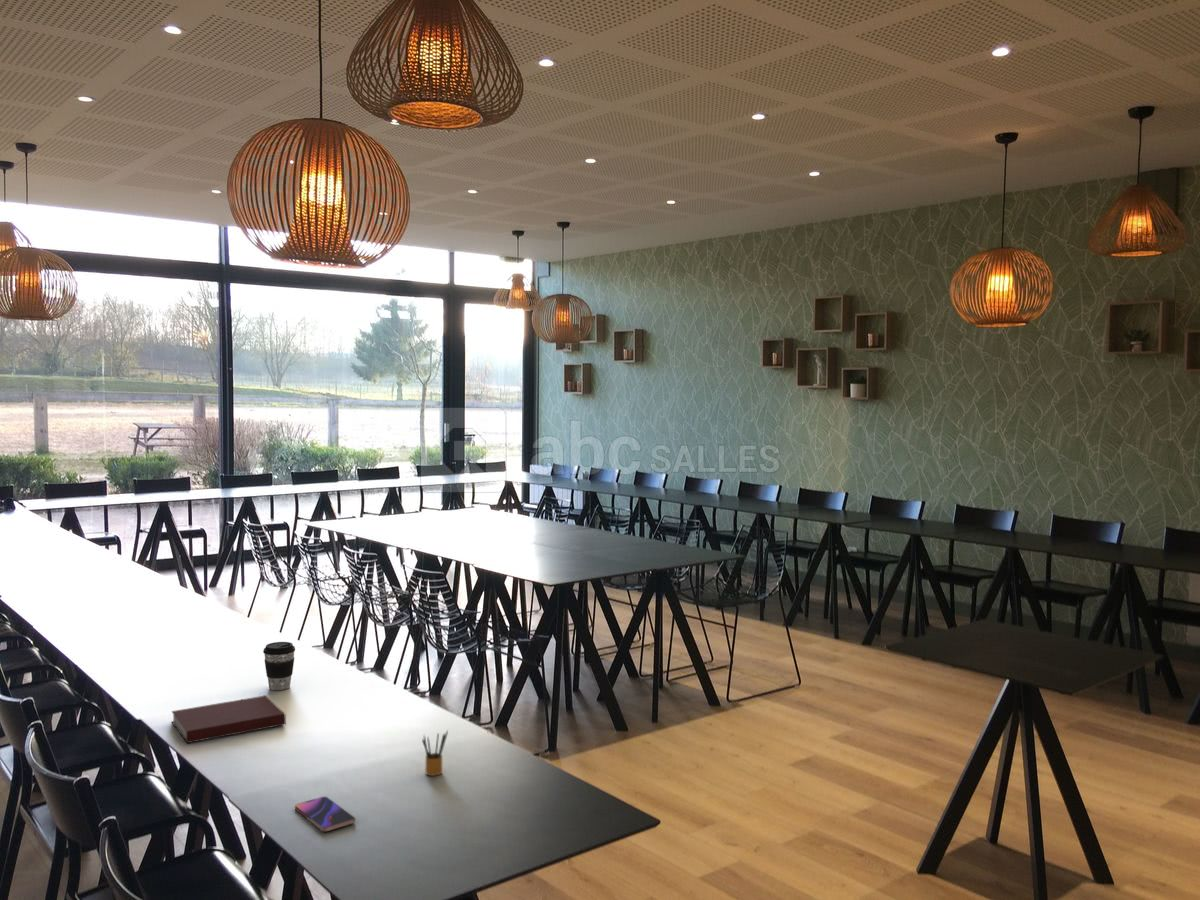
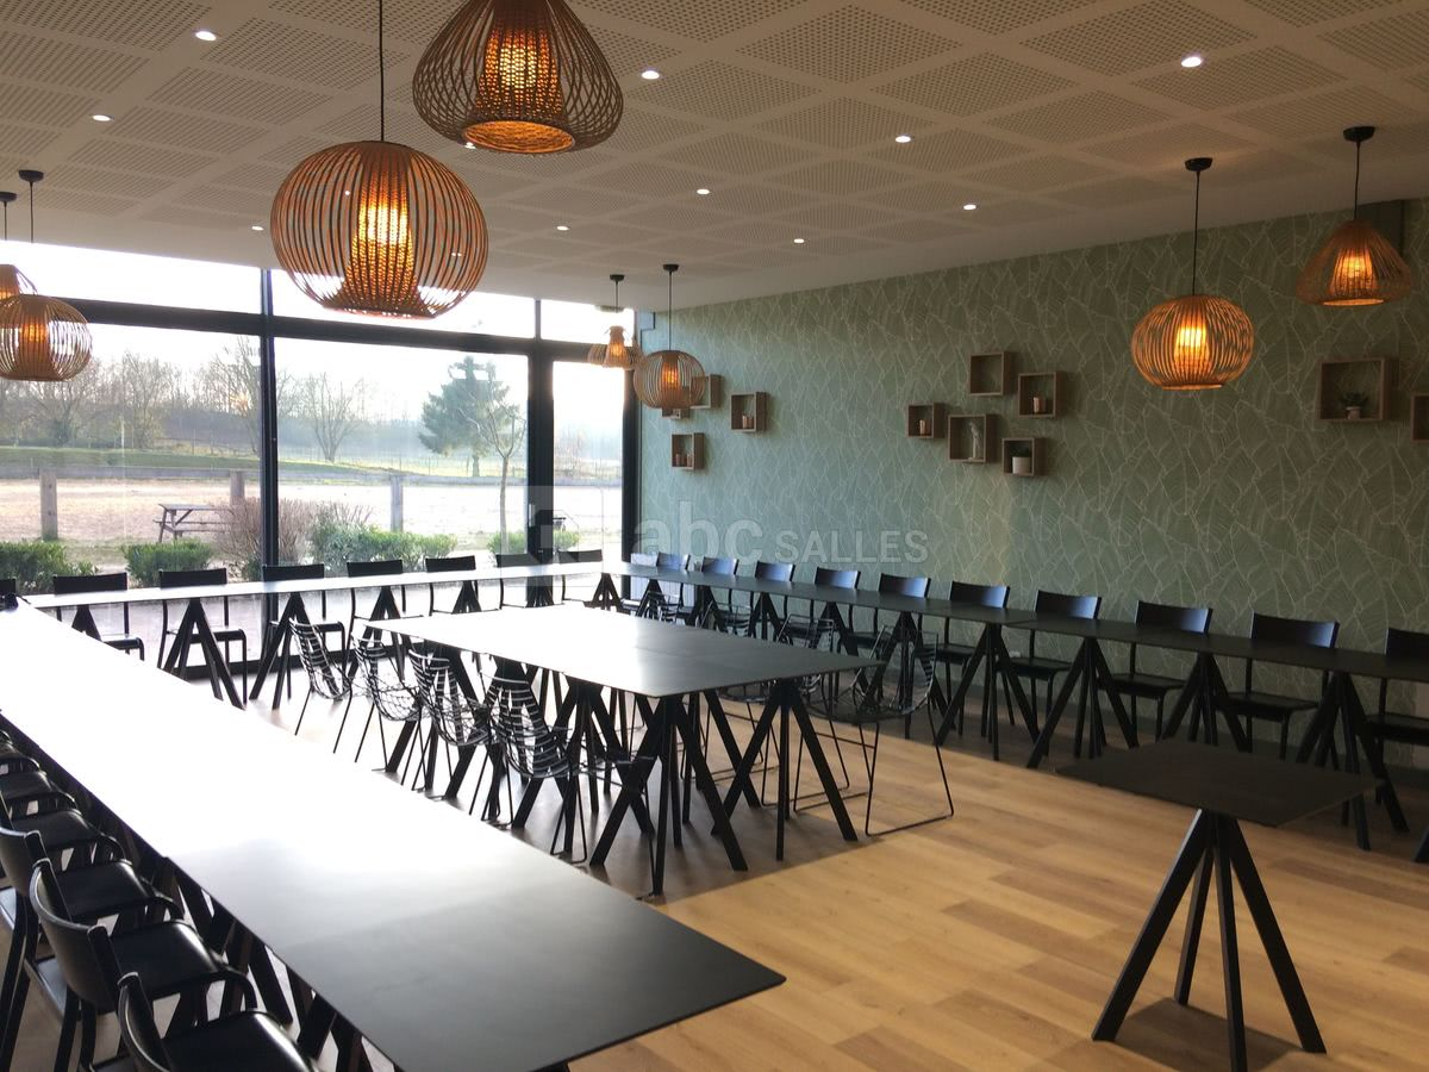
- coffee cup [262,641,296,691]
- smartphone [294,796,356,832]
- notebook [170,695,287,744]
- pencil box [421,729,449,777]
